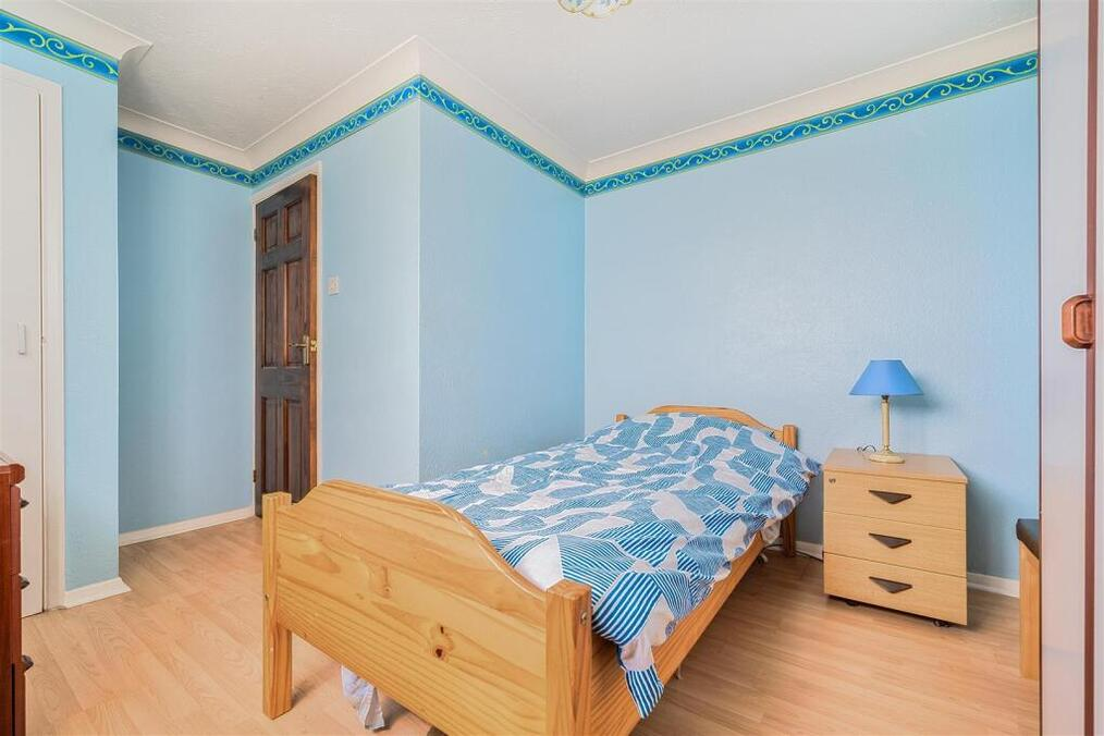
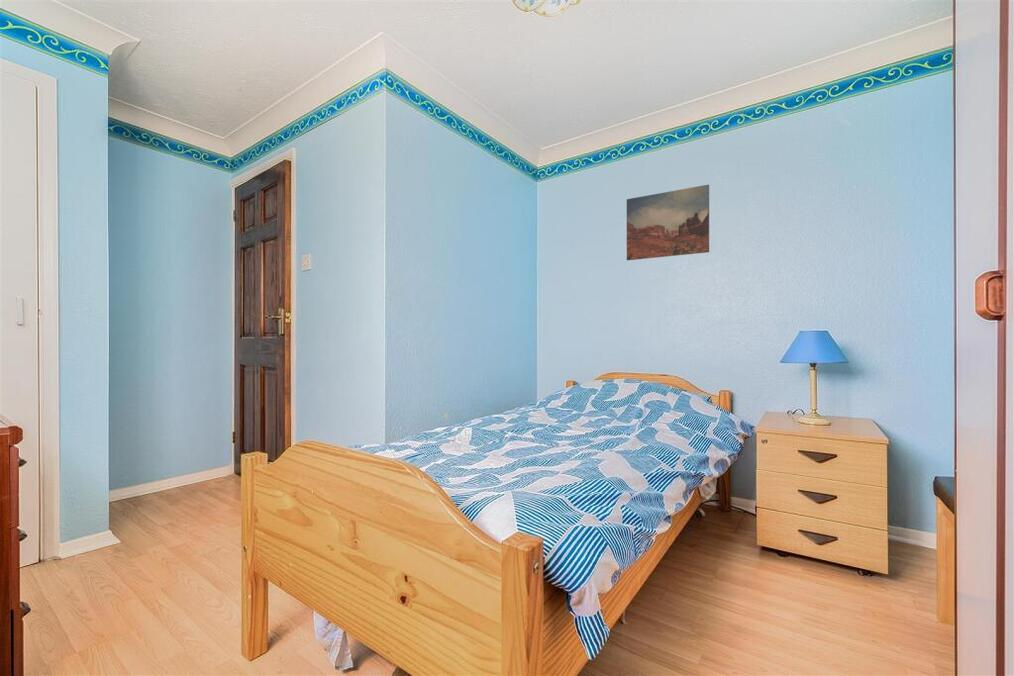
+ wall art [626,184,710,261]
